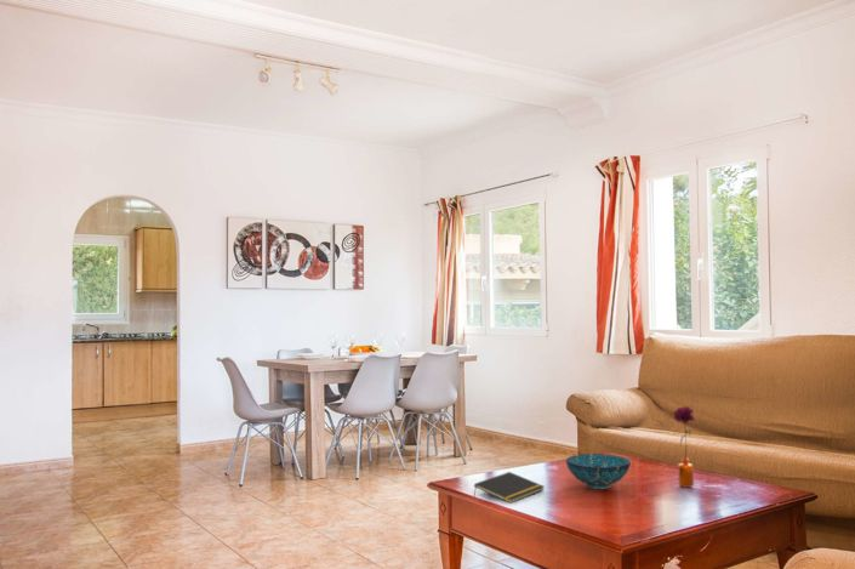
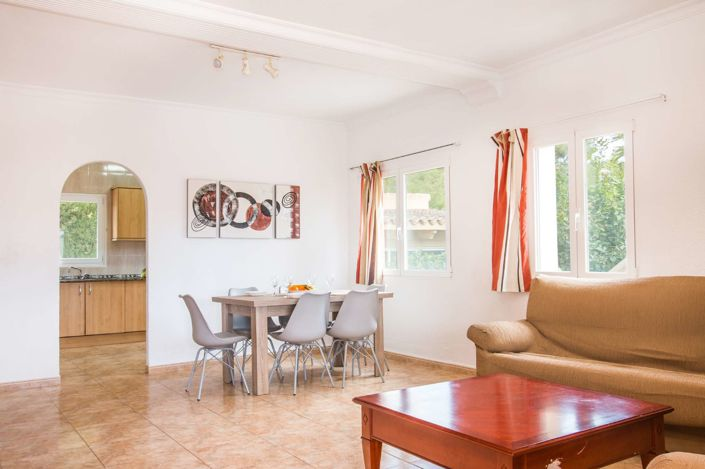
- notepad [473,471,546,503]
- decorative bowl [565,453,632,490]
- flower [672,405,696,489]
